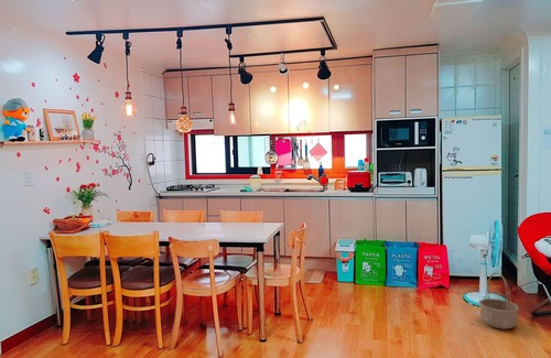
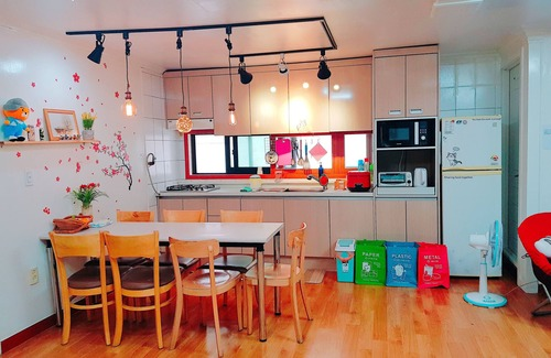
- basket [477,271,520,330]
